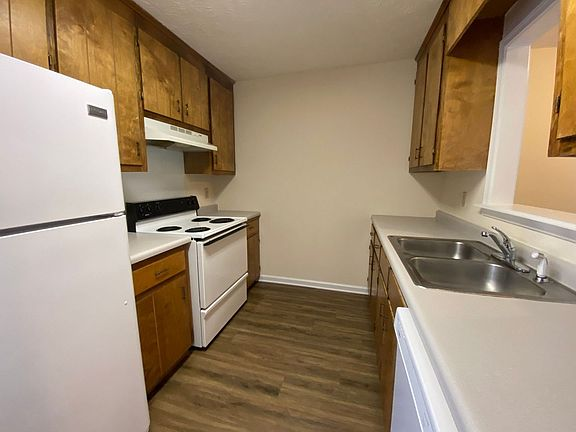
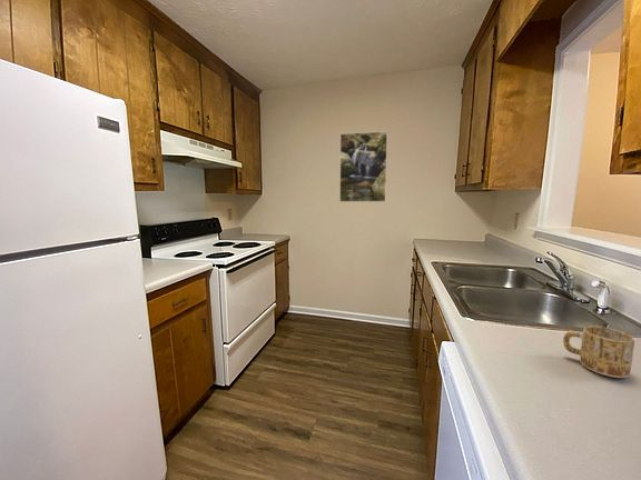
+ mug [562,326,635,379]
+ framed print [338,130,388,203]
